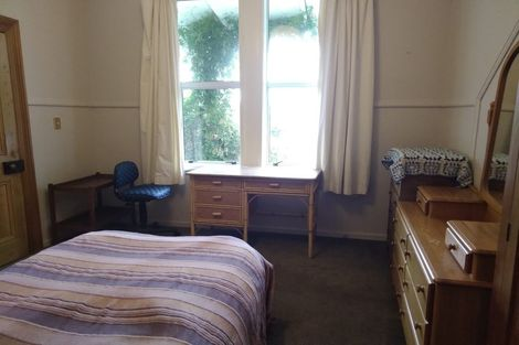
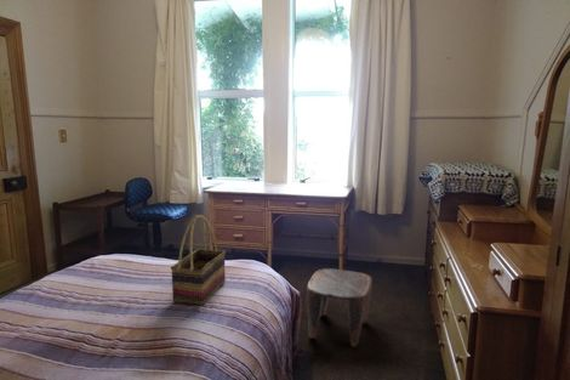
+ stool [306,268,374,348]
+ woven basket [170,214,227,306]
